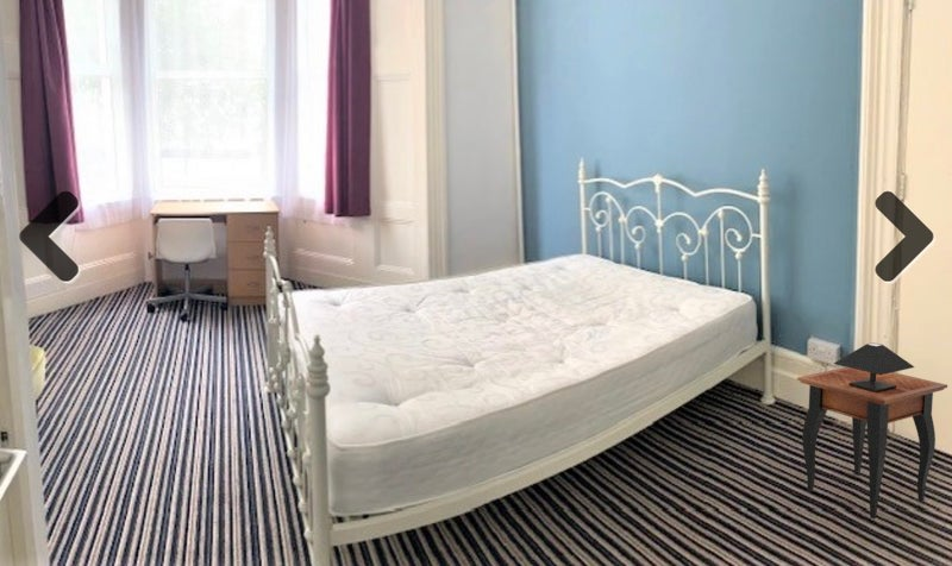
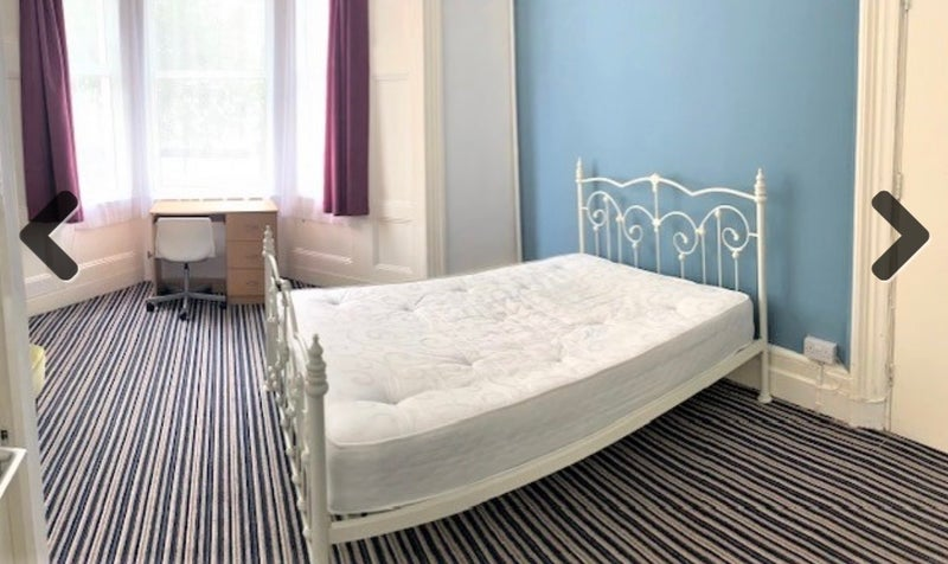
- side table [796,341,948,520]
